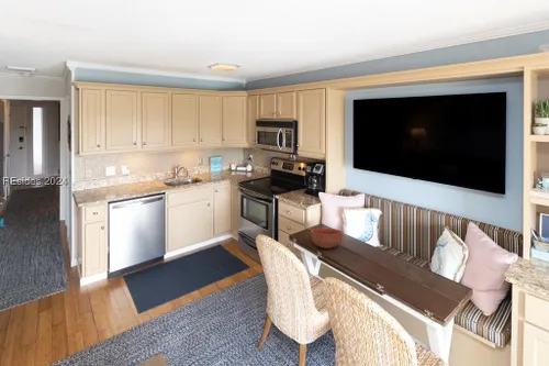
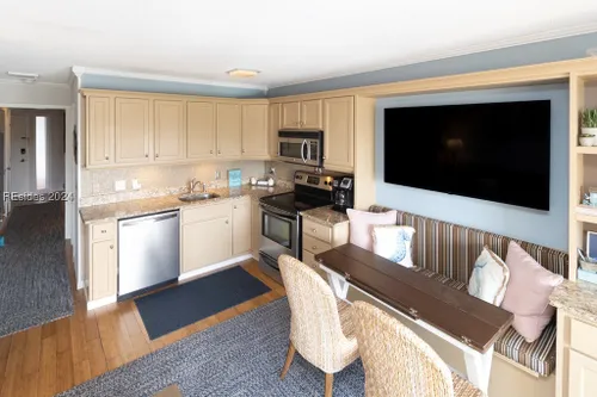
- bowl [310,228,344,249]
